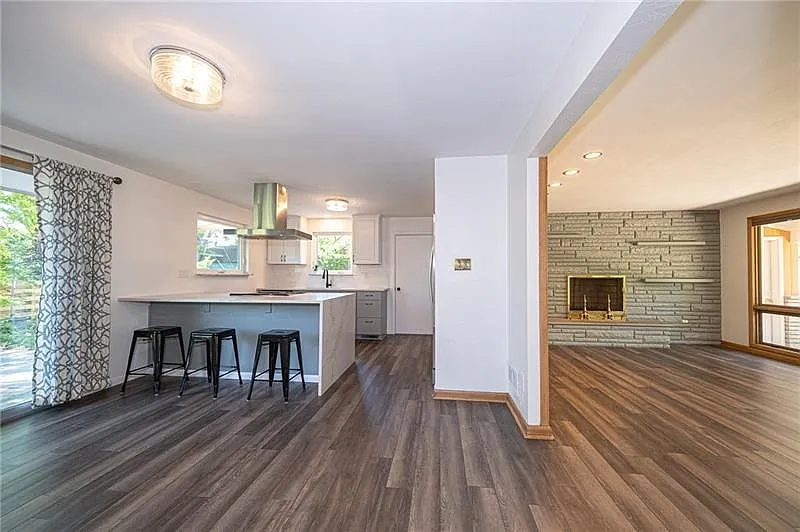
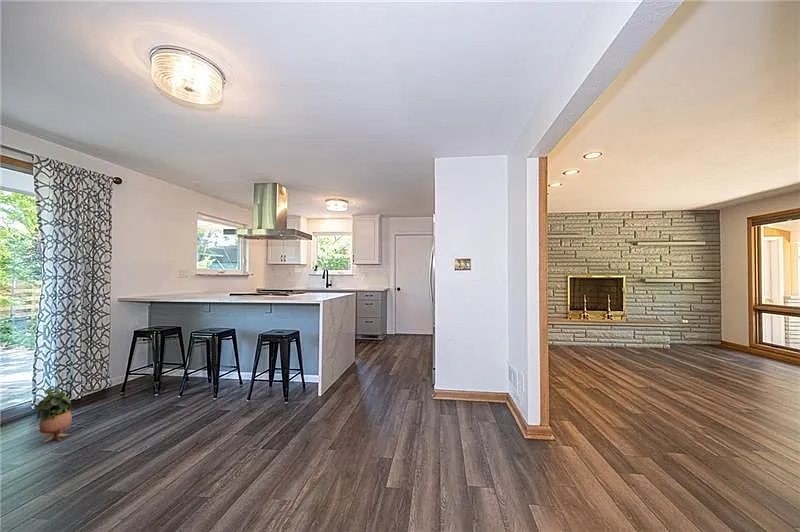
+ potted plant [34,387,73,444]
